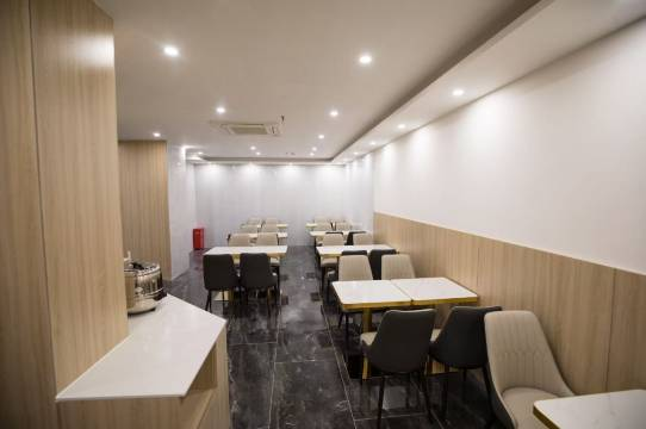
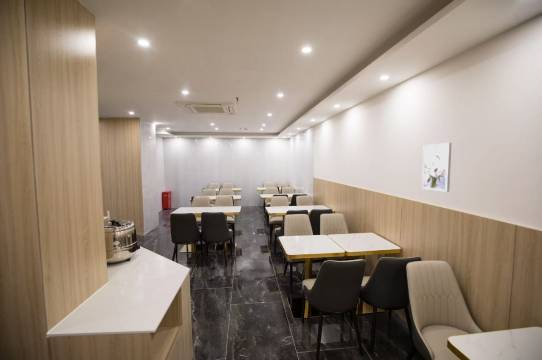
+ wall art [421,142,452,193]
